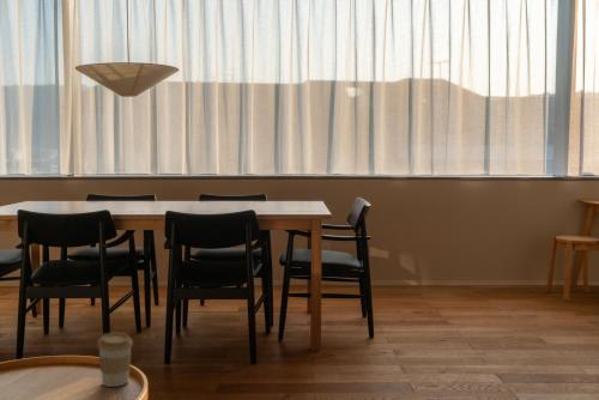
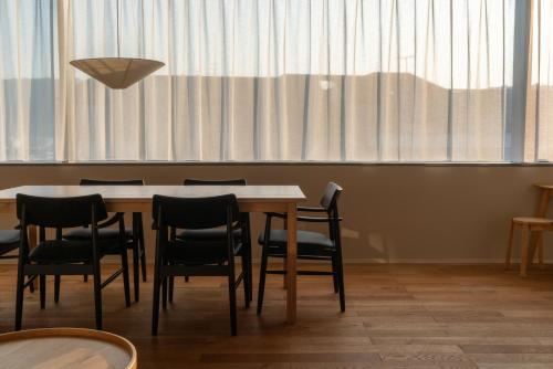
- coffee cup [96,332,134,388]
